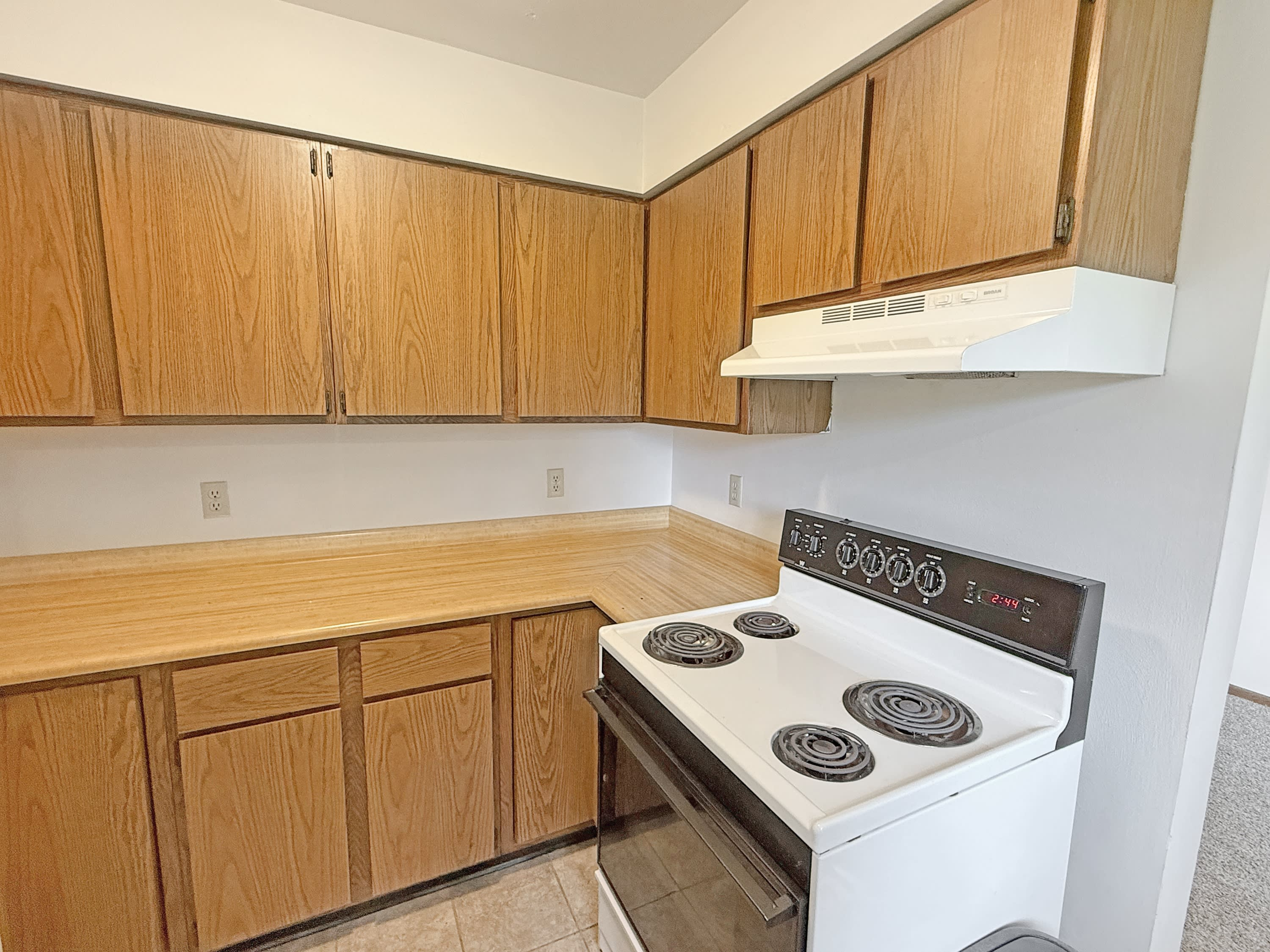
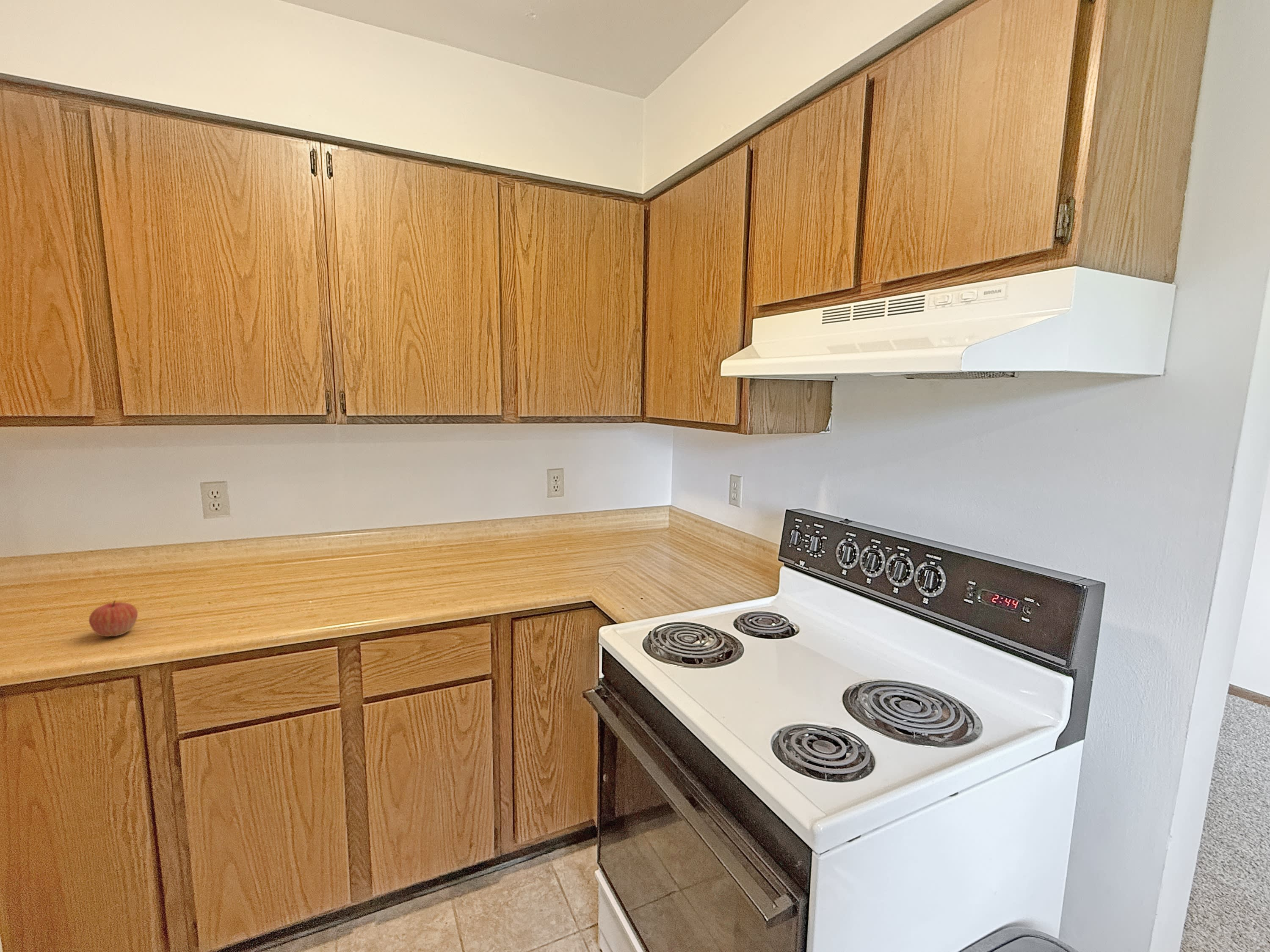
+ apple [88,600,138,637]
